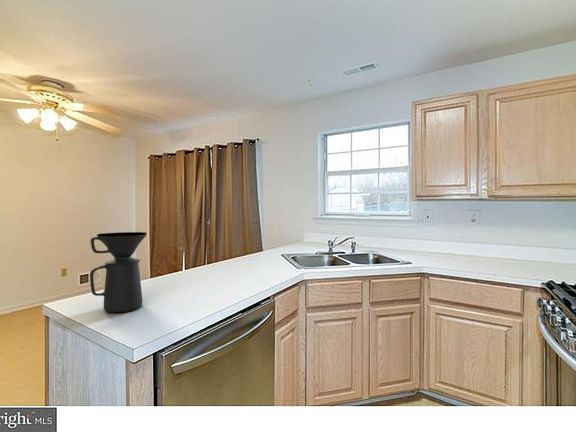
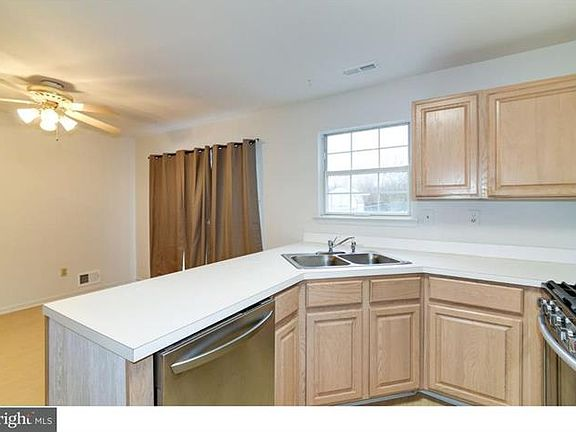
- coffee maker [89,231,148,314]
